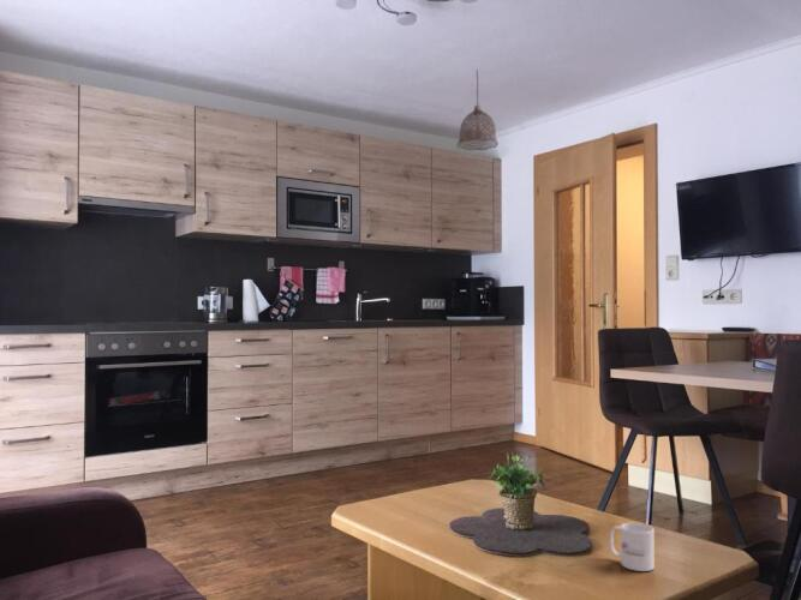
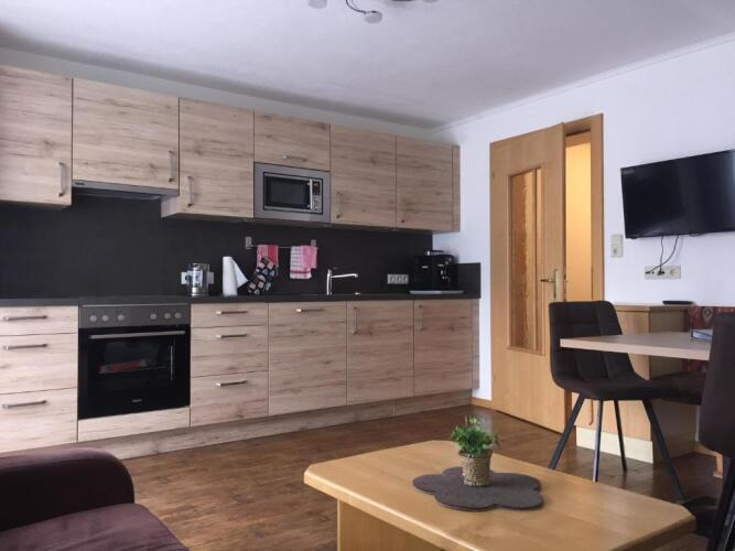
- pendant lamp [456,68,500,151]
- mug [609,522,656,572]
